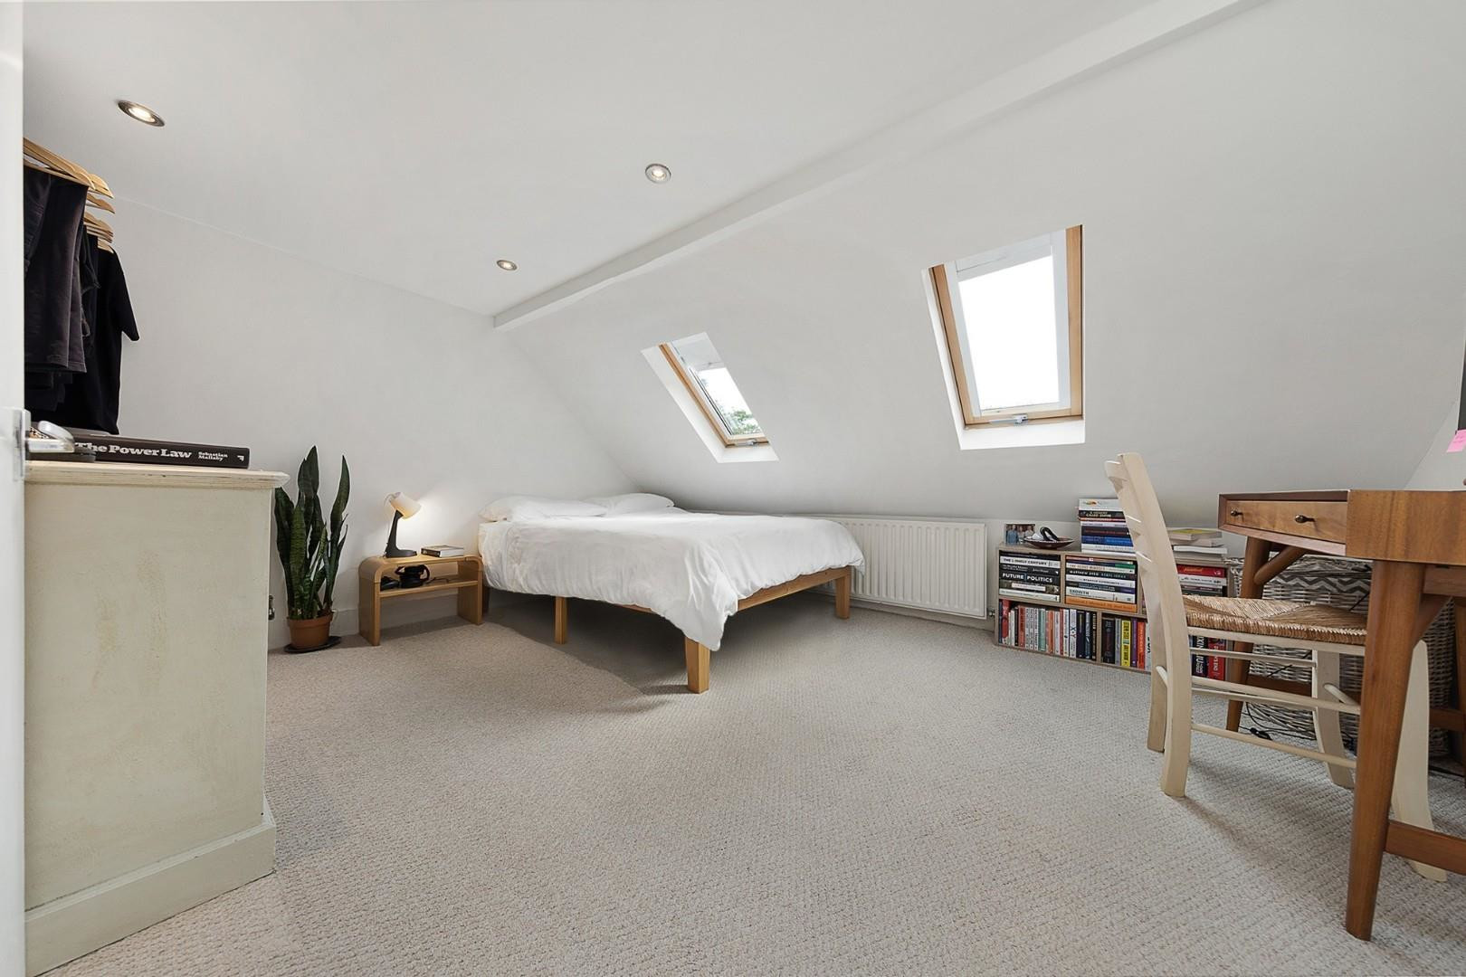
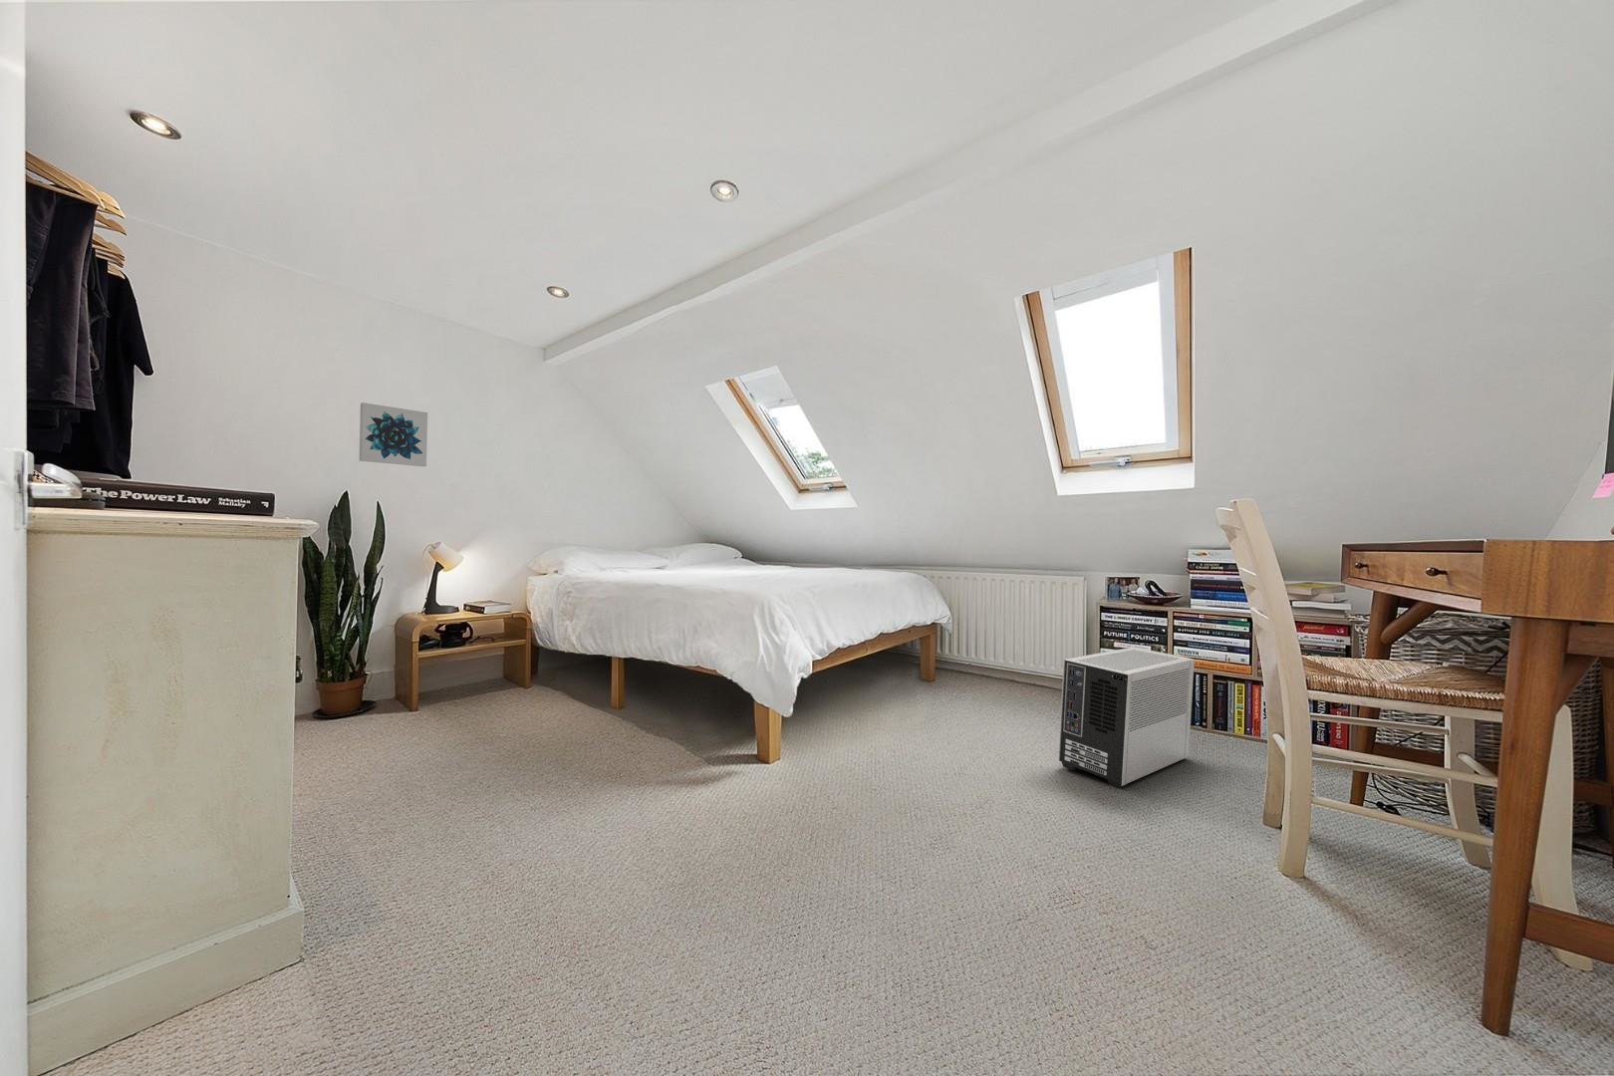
+ air purifier [1057,646,1196,789]
+ wall art [359,401,429,467]
